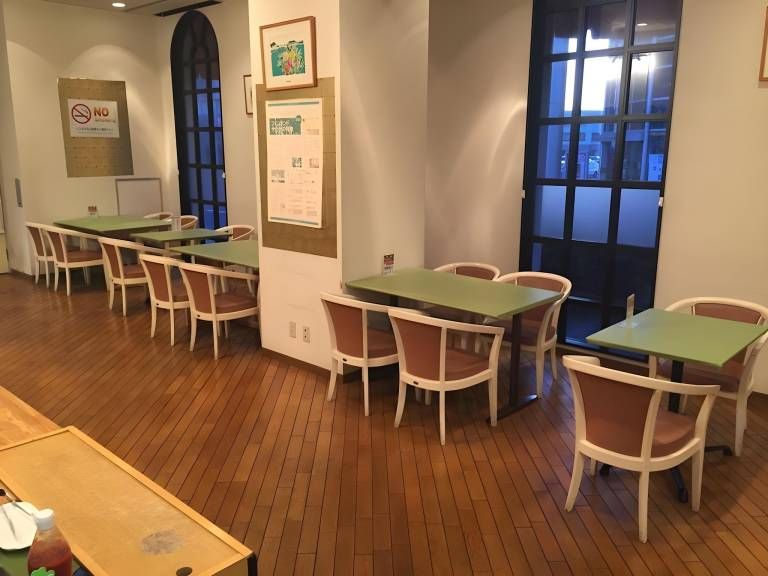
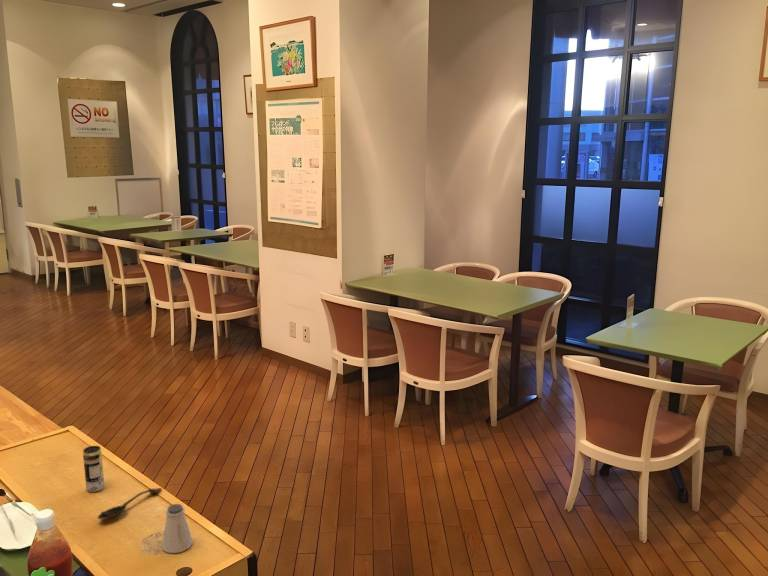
+ saltshaker [161,503,194,554]
+ spoon [97,487,163,520]
+ beverage can [82,445,105,493]
